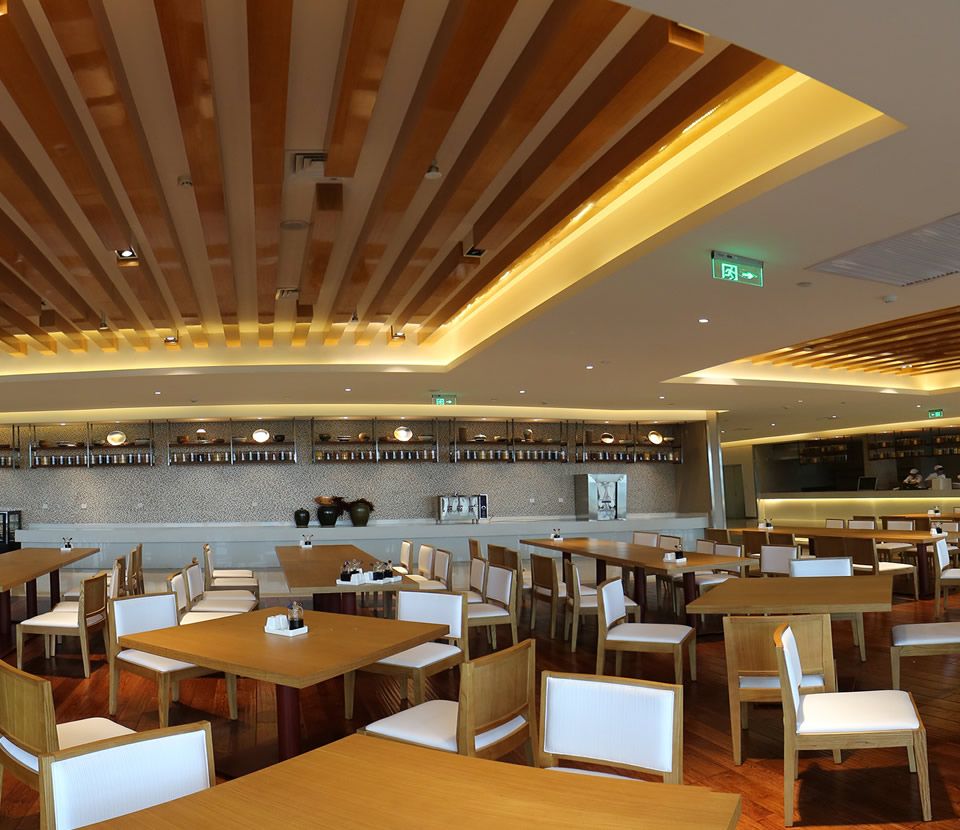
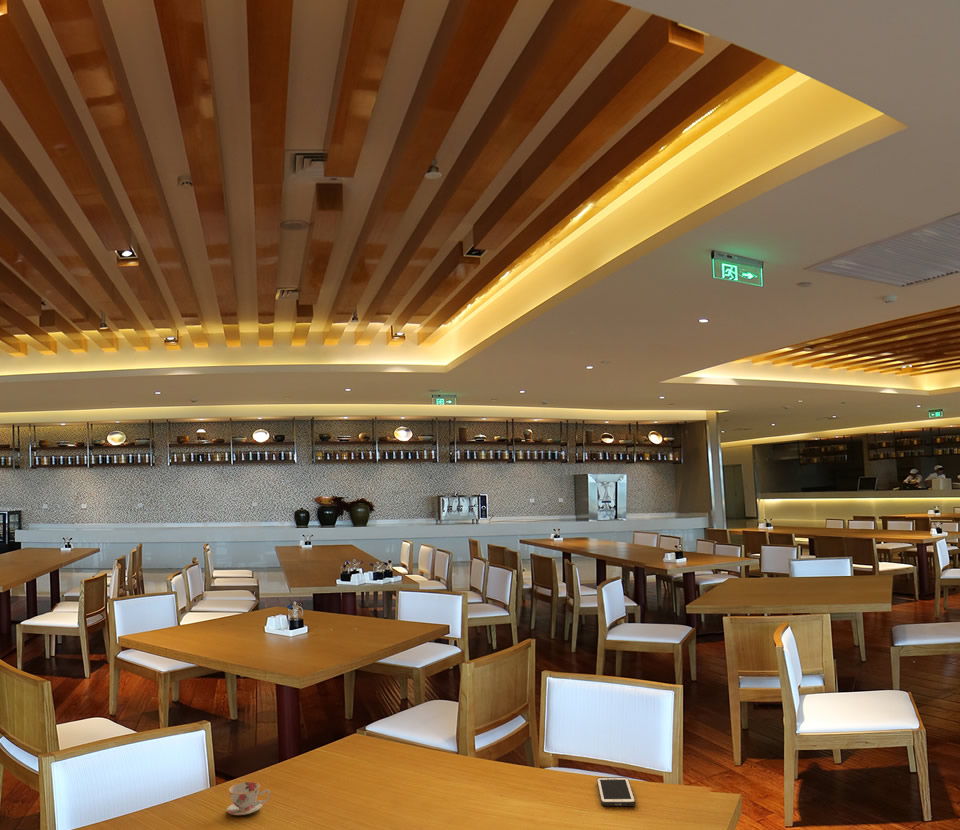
+ teacup [226,781,271,816]
+ cell phone [596,776,636,807]
